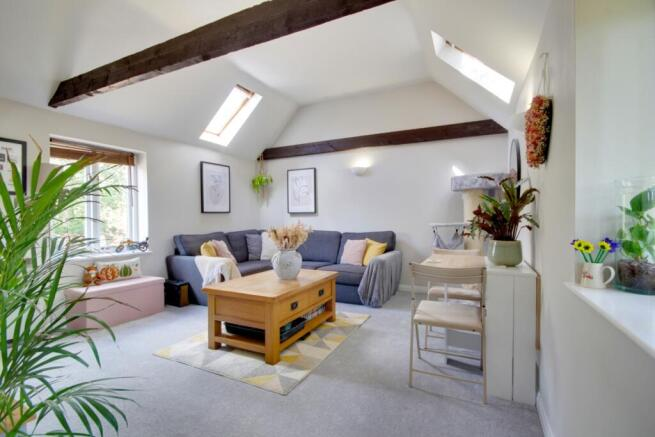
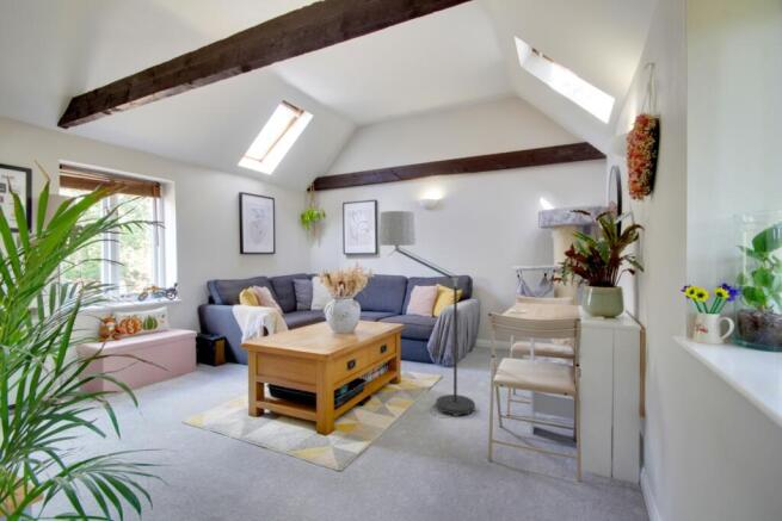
+ floor lamp [377,210,480,418]
